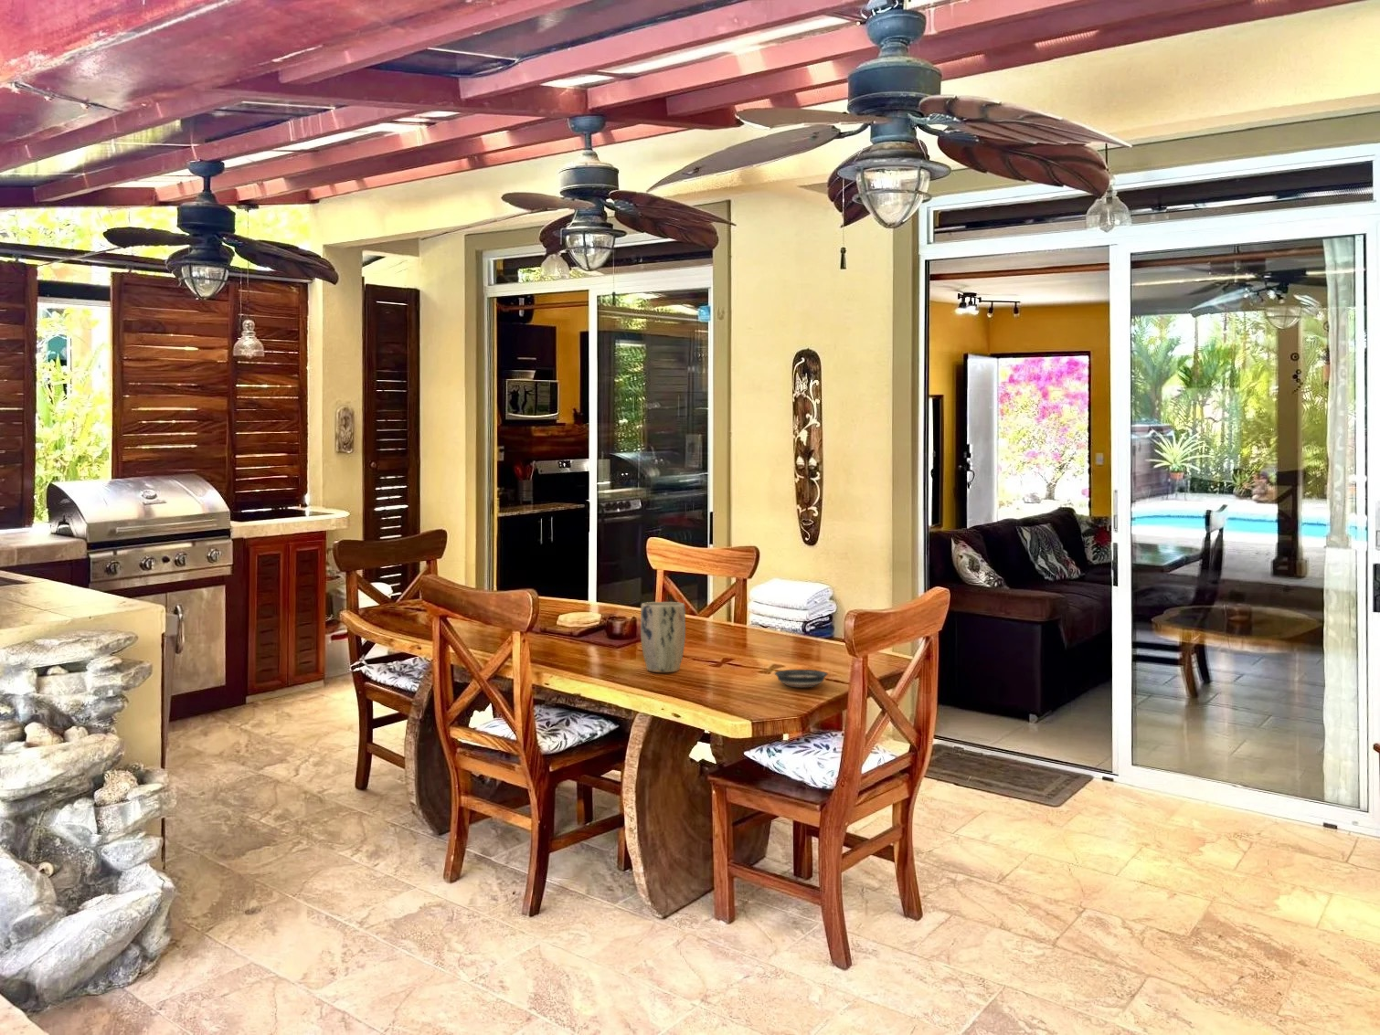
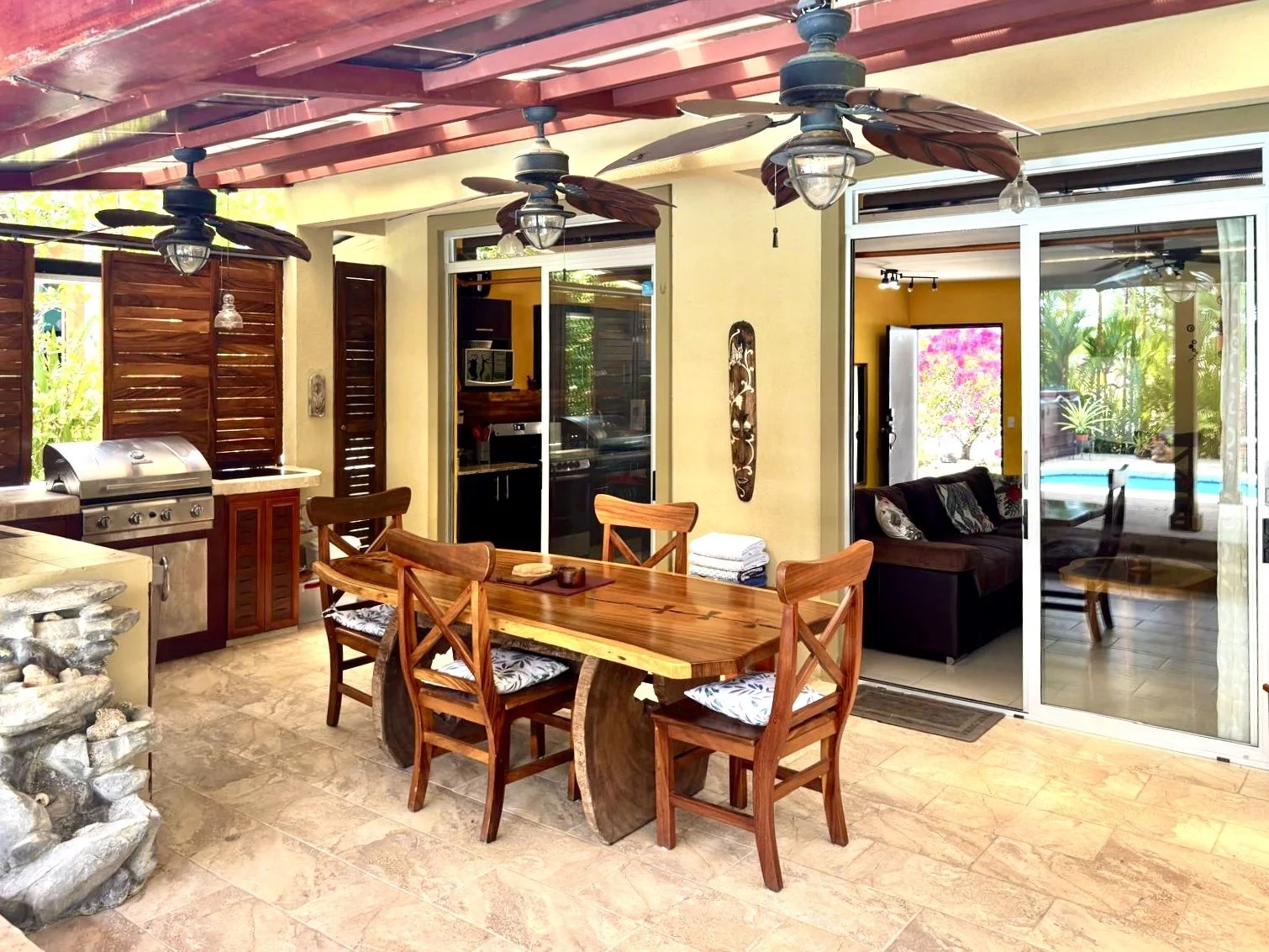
- plant pot [639,601,686,673]
- saucer [773,669,829,688]
